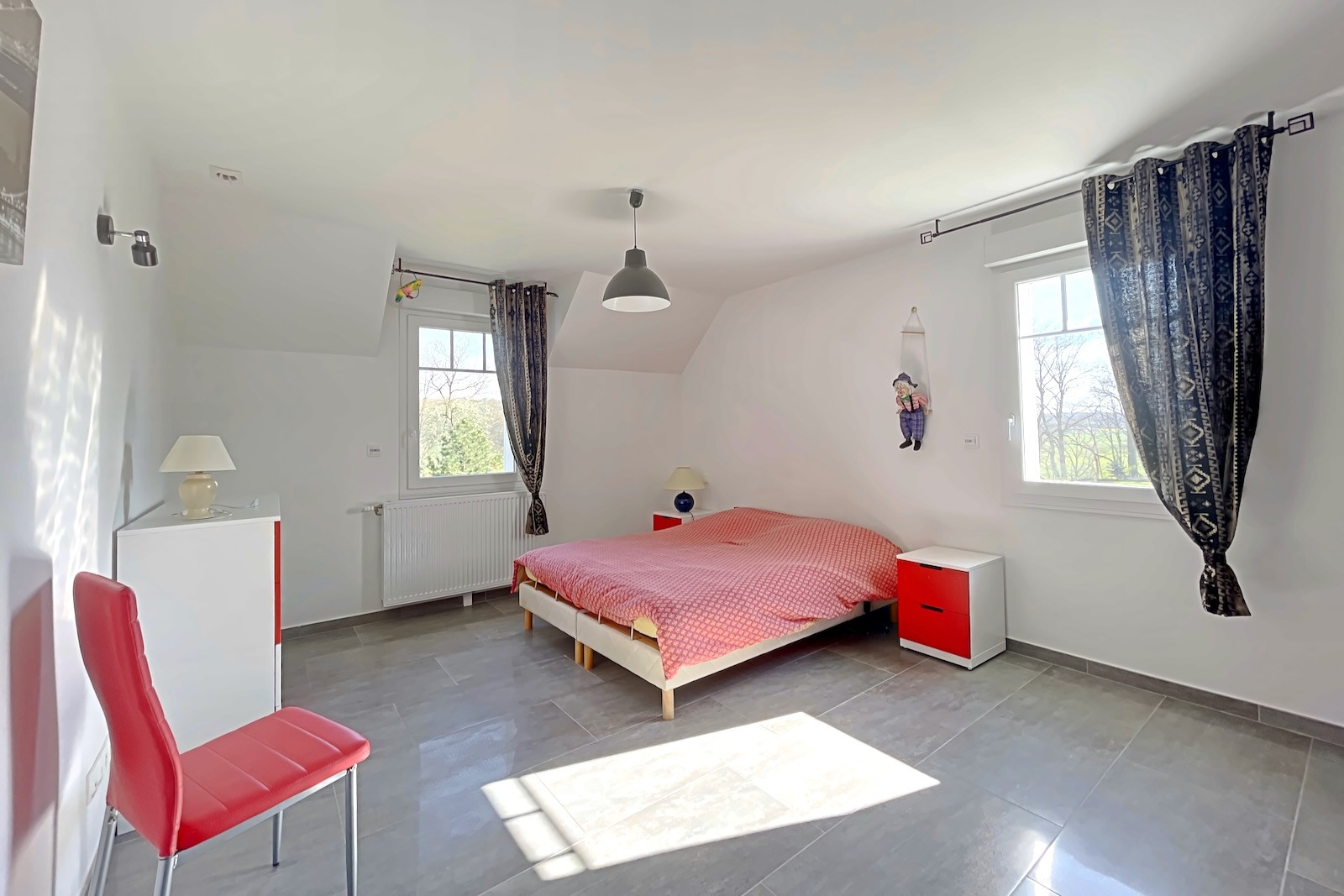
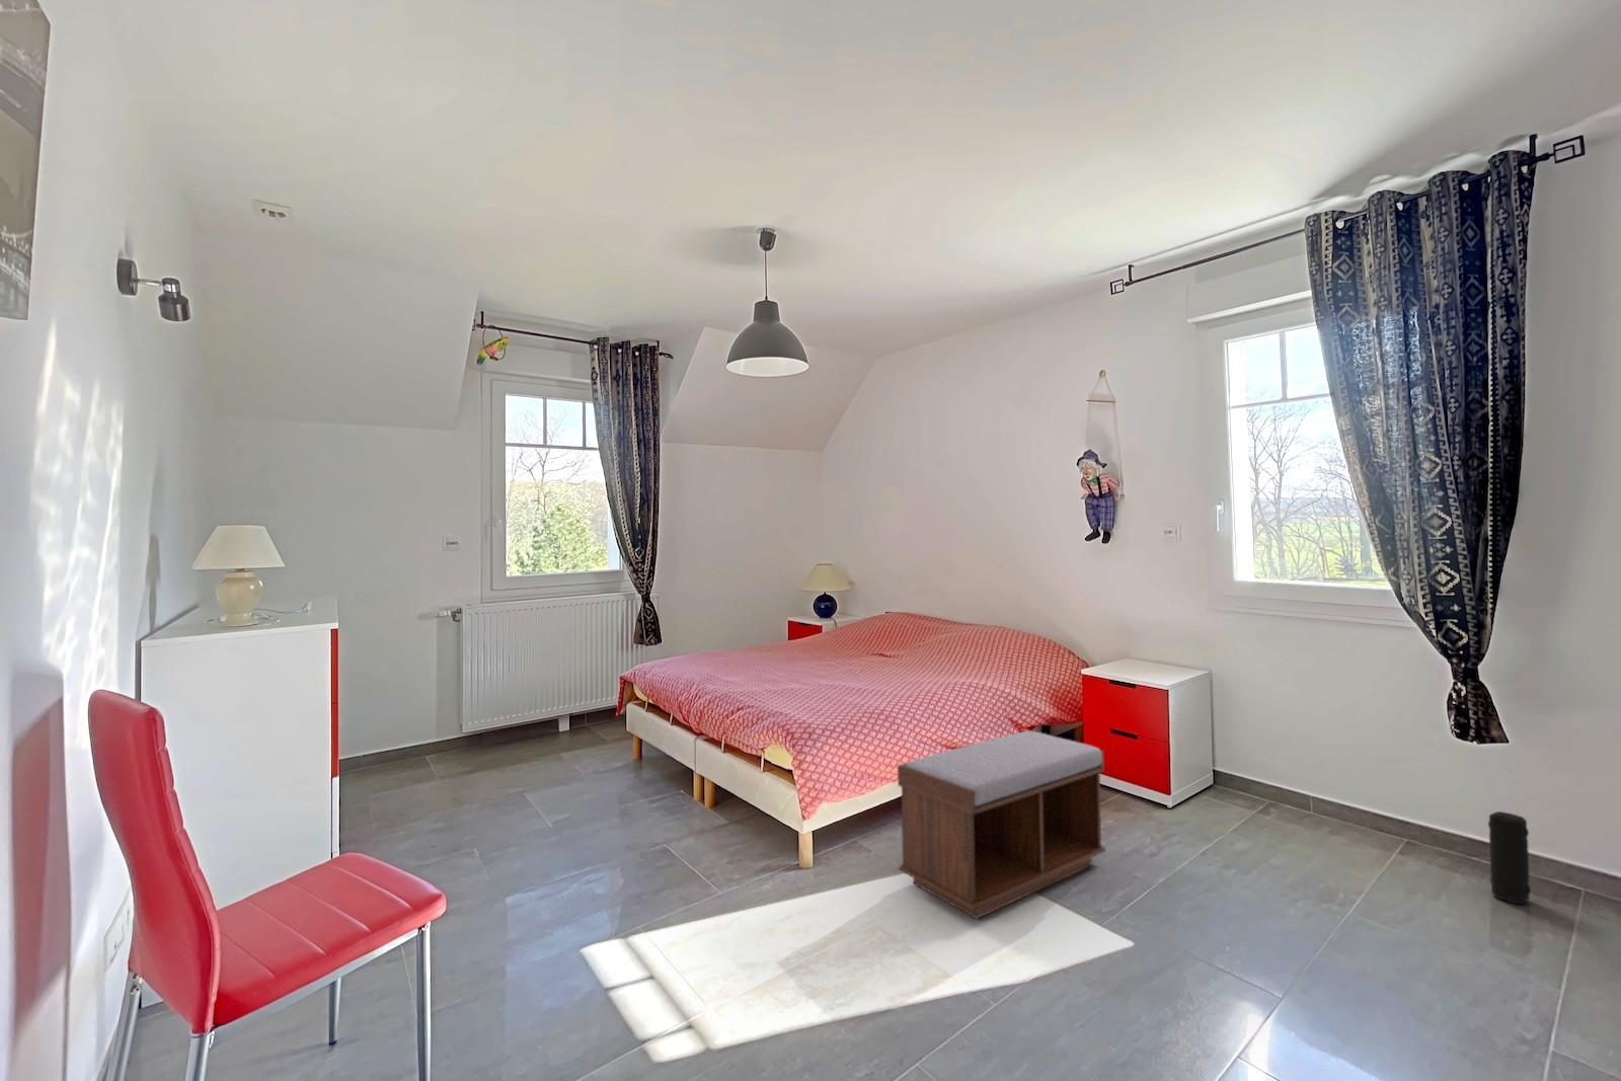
+ bench [896,730,1106,919]
+ speaker [1487,811,1532,905]
